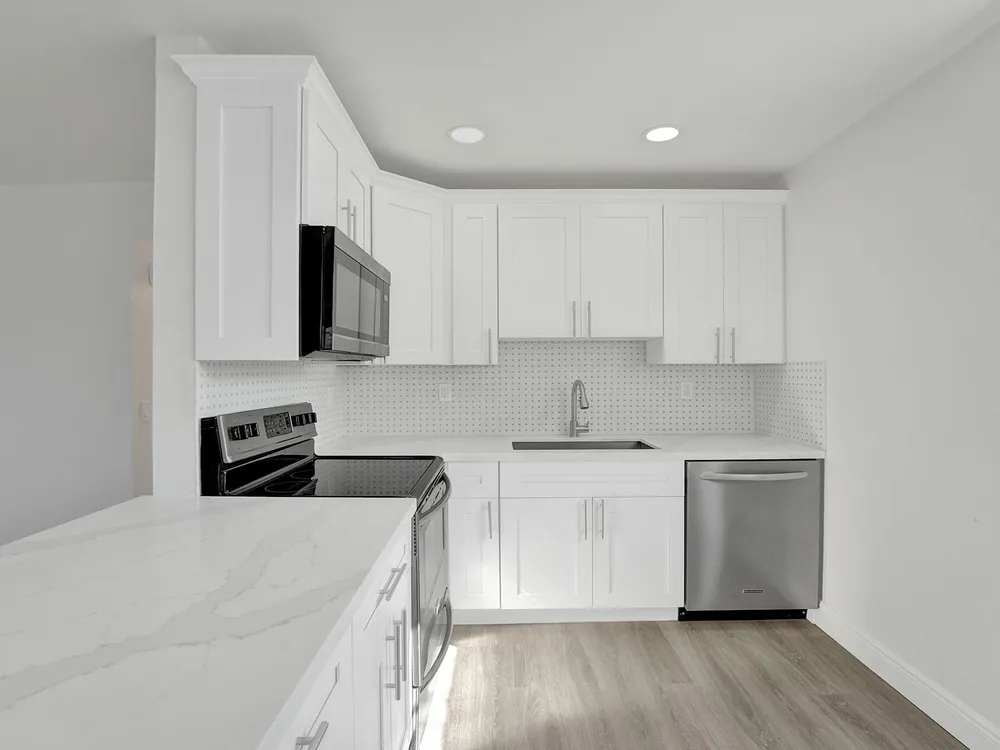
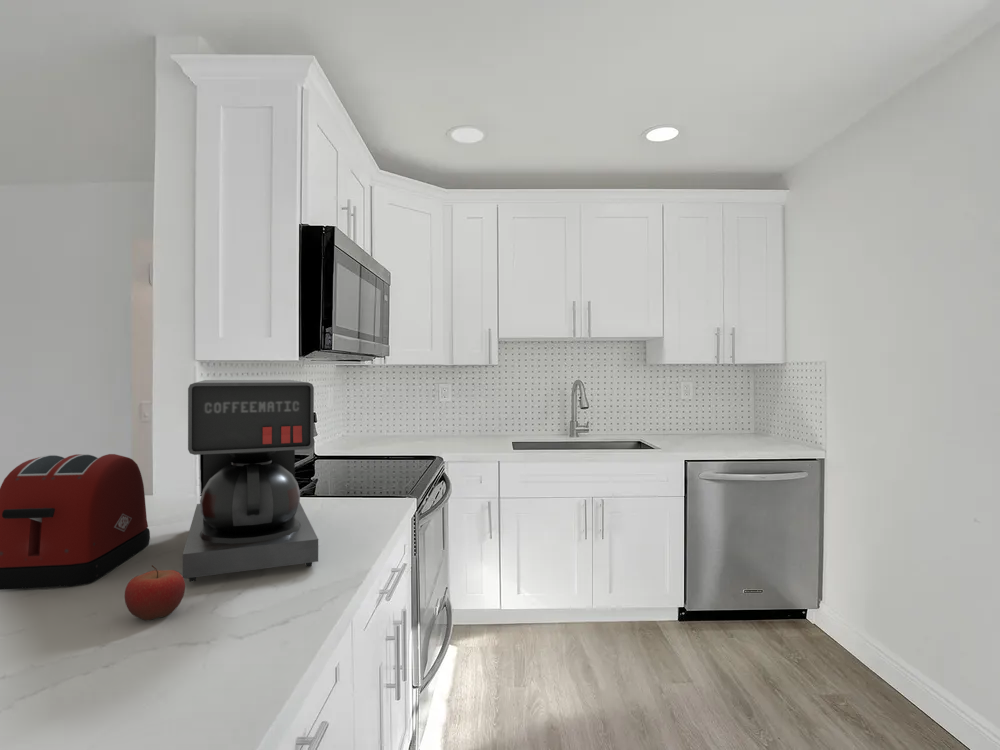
+ toaster [0,453,151,591]
+ coffee maker [182,379,319,583]
+ fruit [124,564,186,621]
